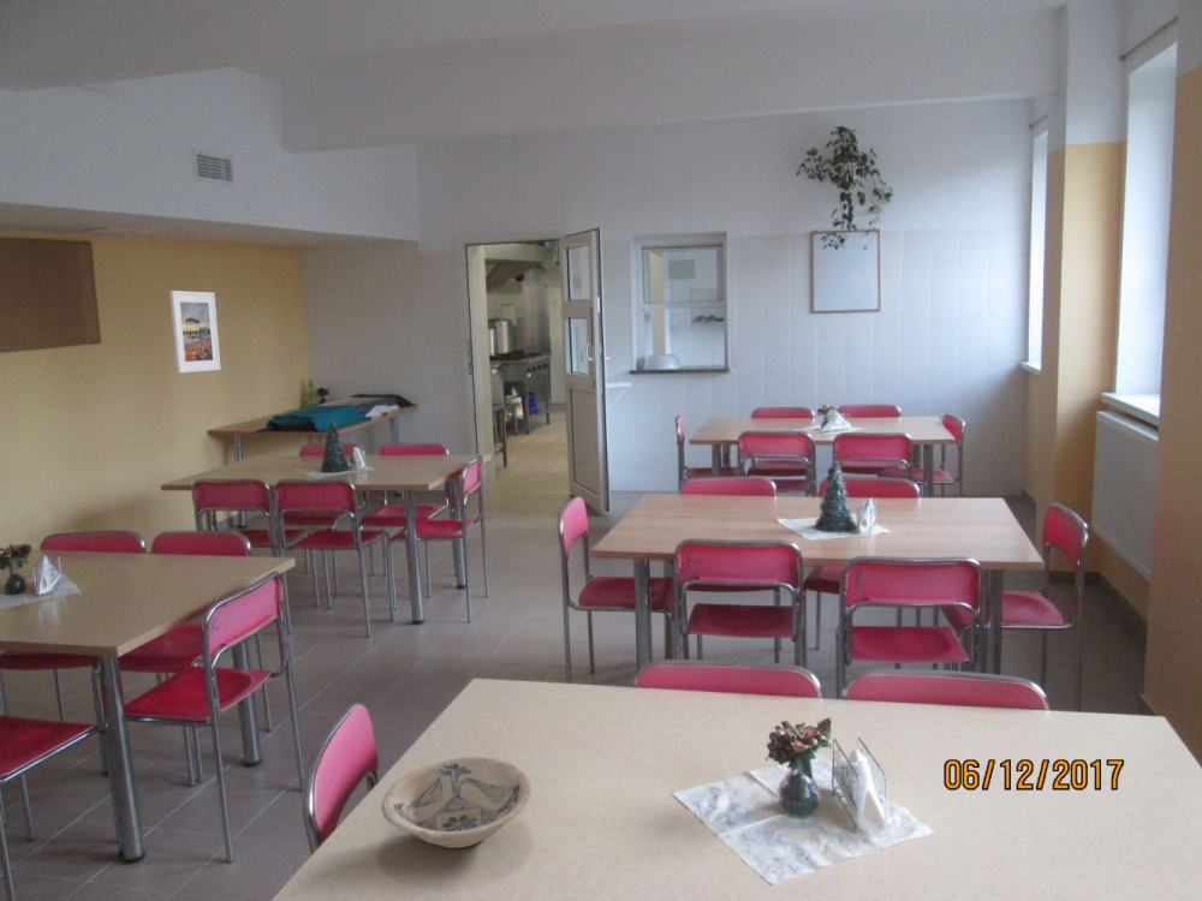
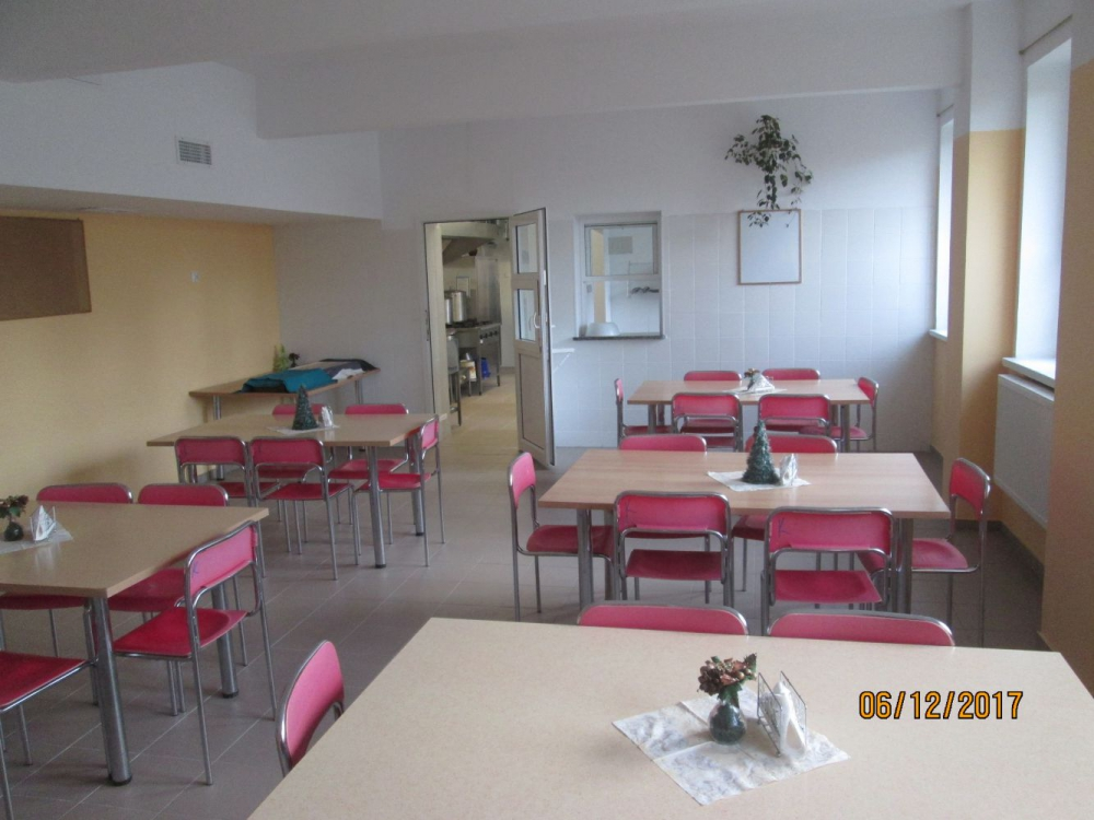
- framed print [168,290,222,375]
- bowl [381,756,532,849]
